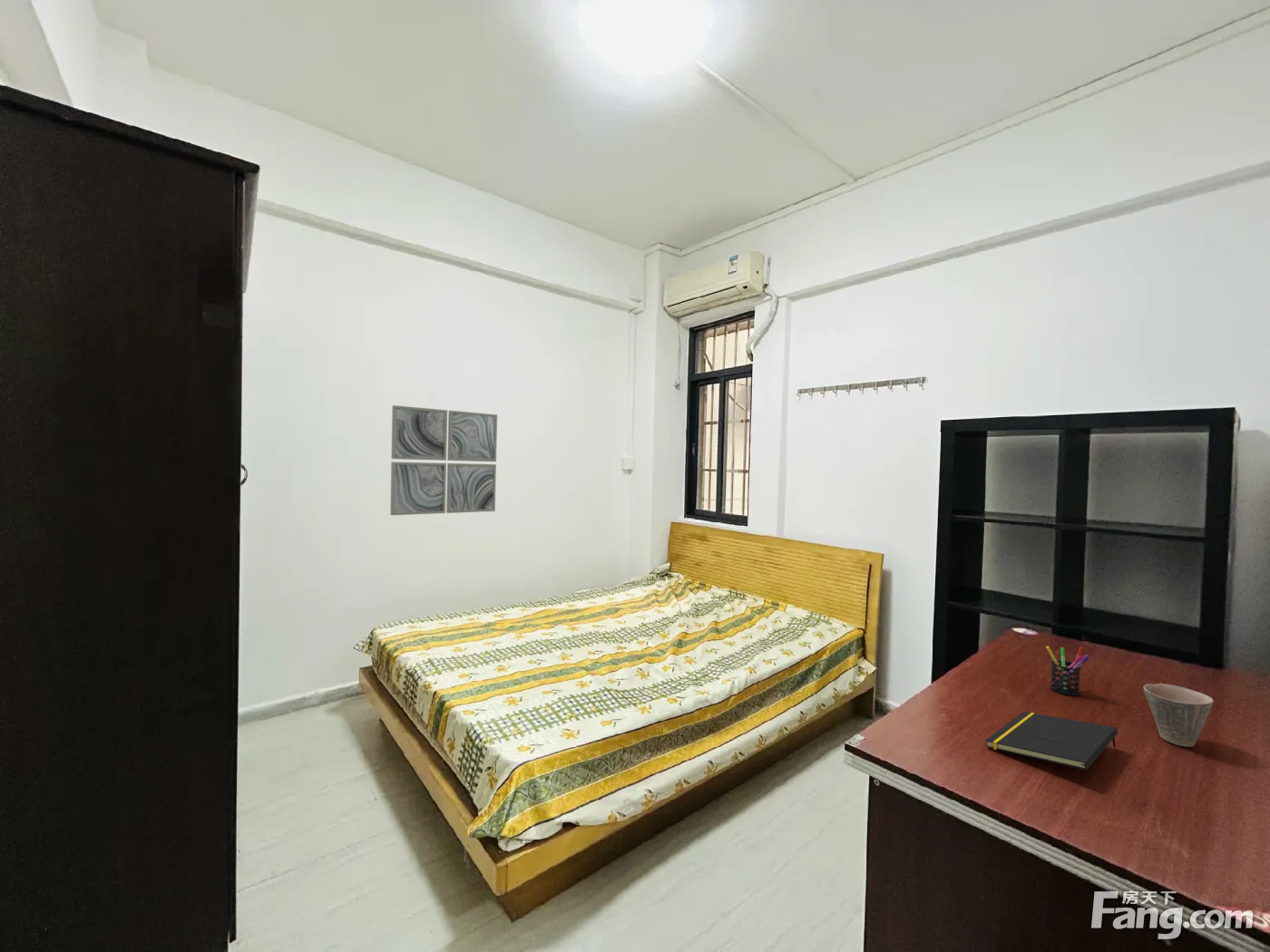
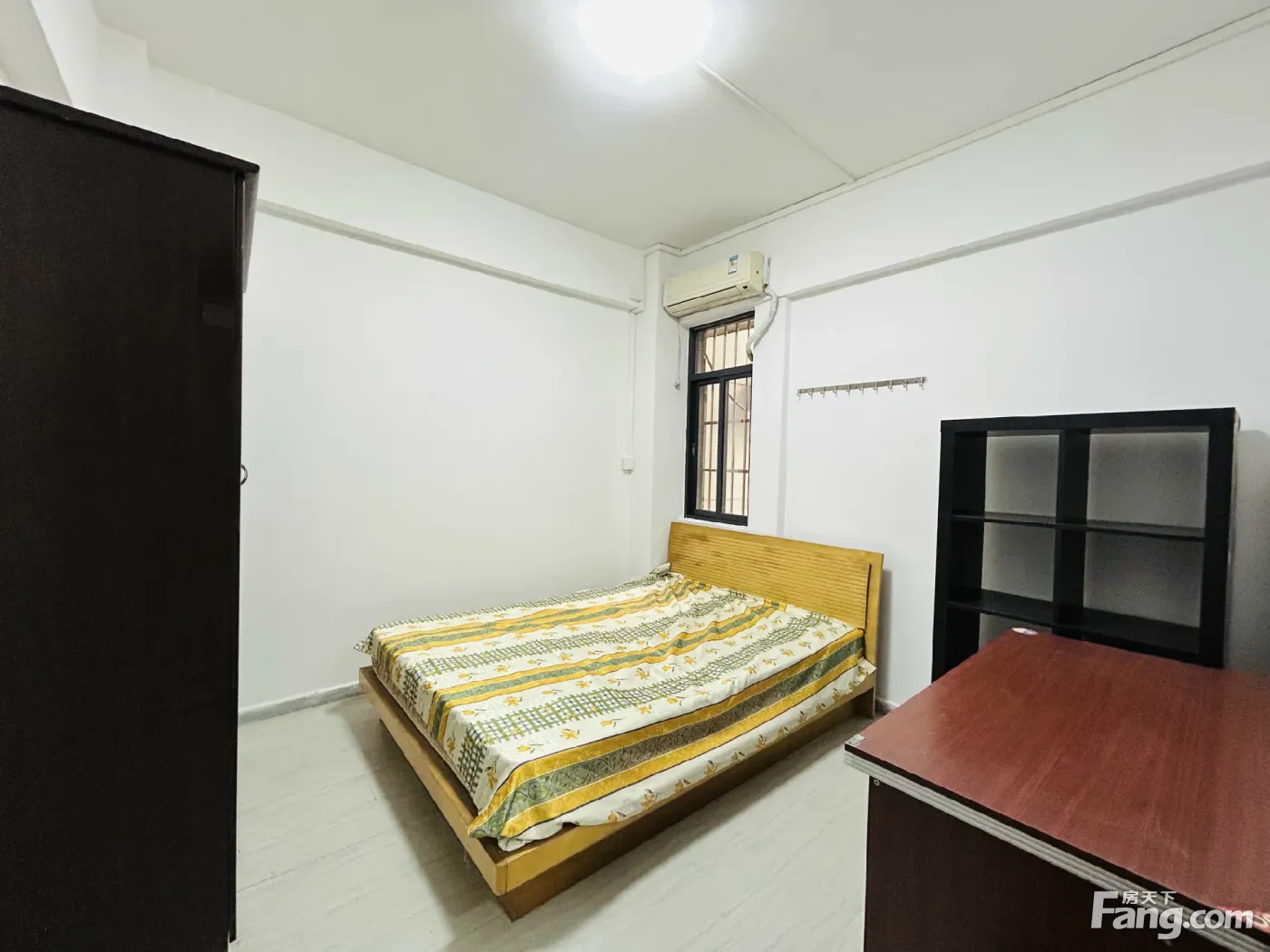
- pen holder [1045,646,1090,696]
- cup [1143,683,1215,748]
- notepad [984,711,1119,771]
- wall art [389,404,498,516]
